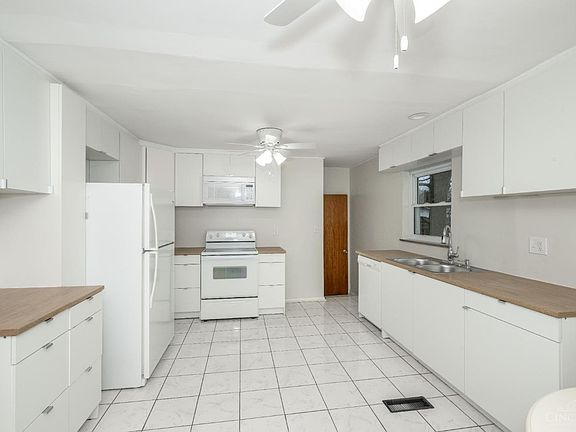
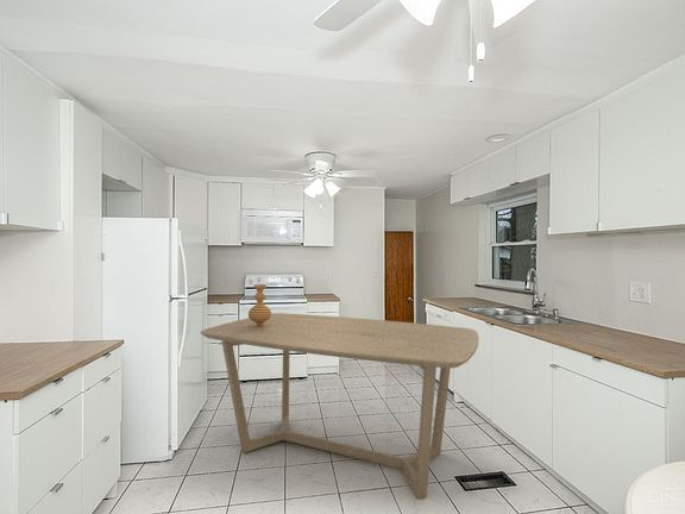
+ vase [247,283,272,327]
+ dining table [200,312,479,501]
